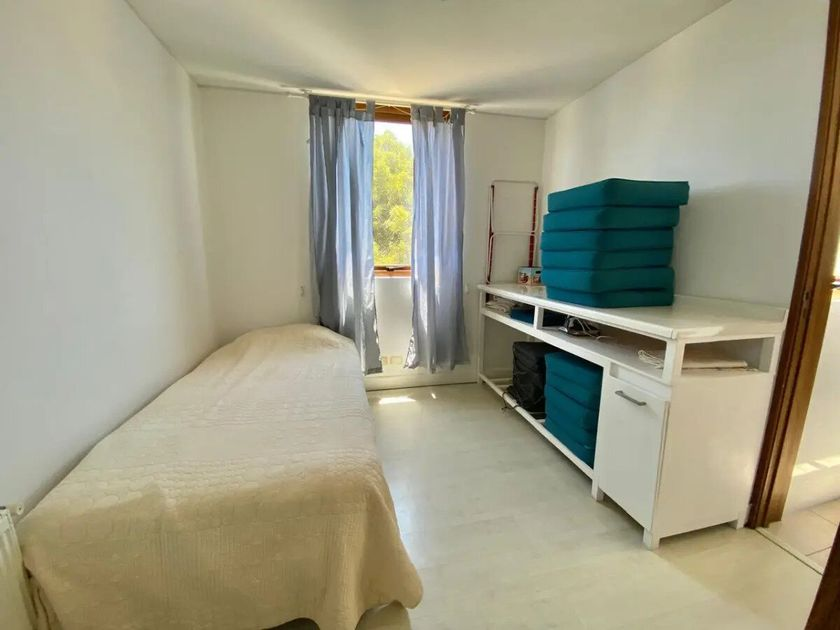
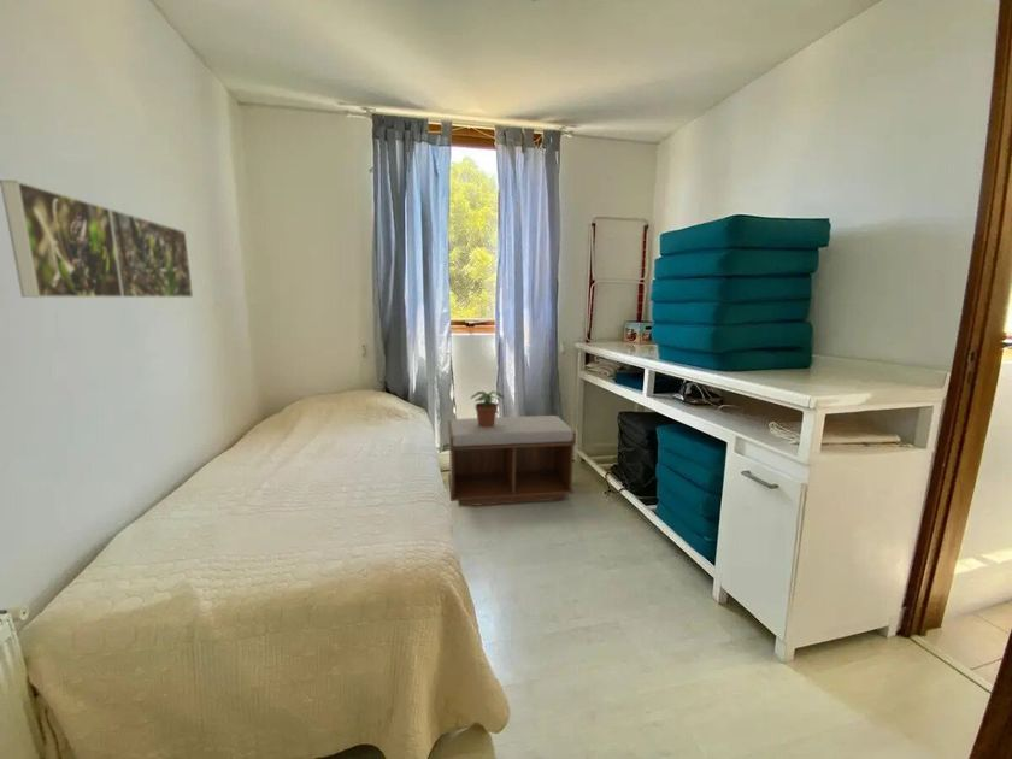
+ potted plant [470,390,505,428]
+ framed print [0,178,194,299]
+ bench [447,414,577,508]
